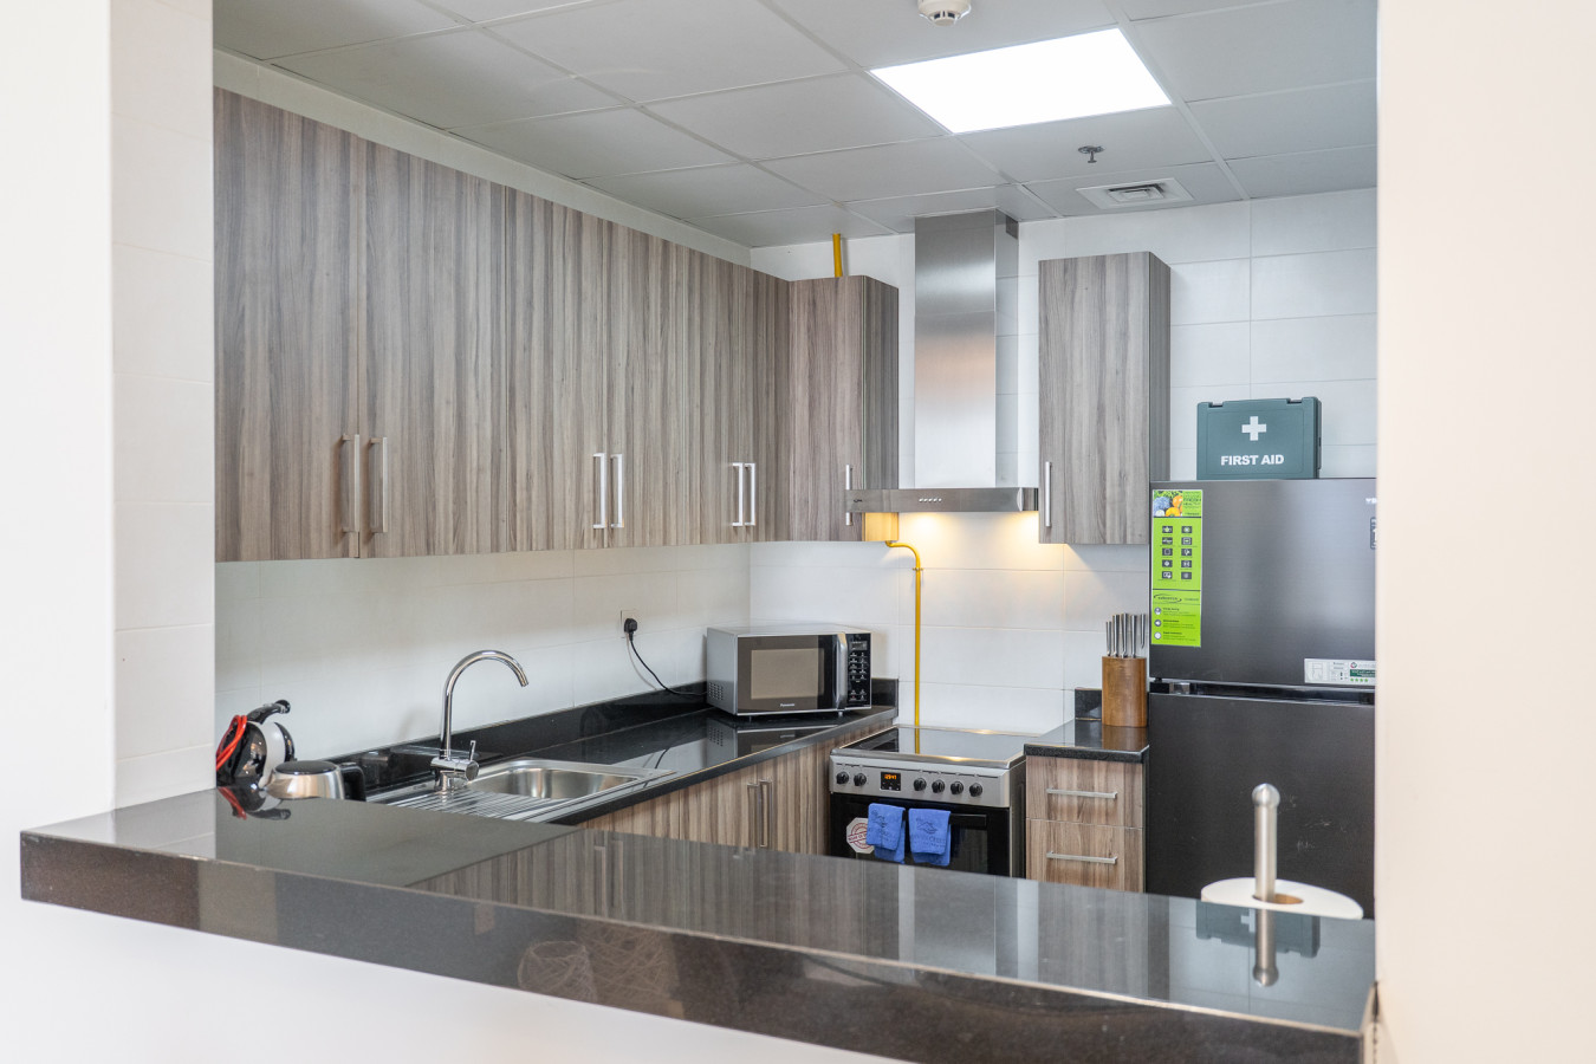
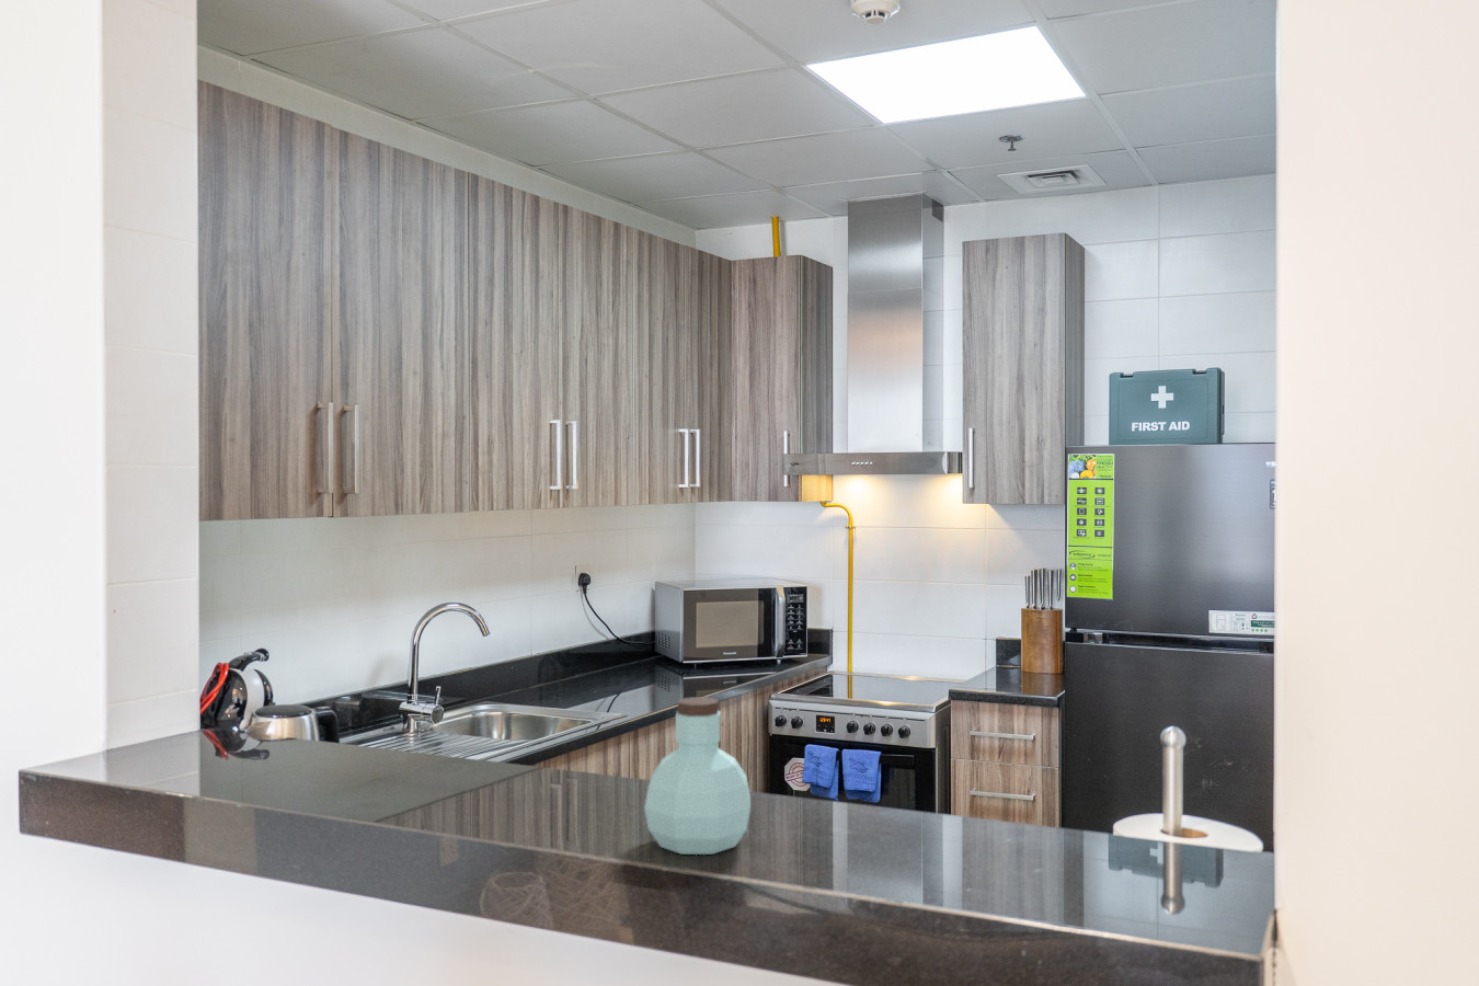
+ jar [643,695,752,856]
